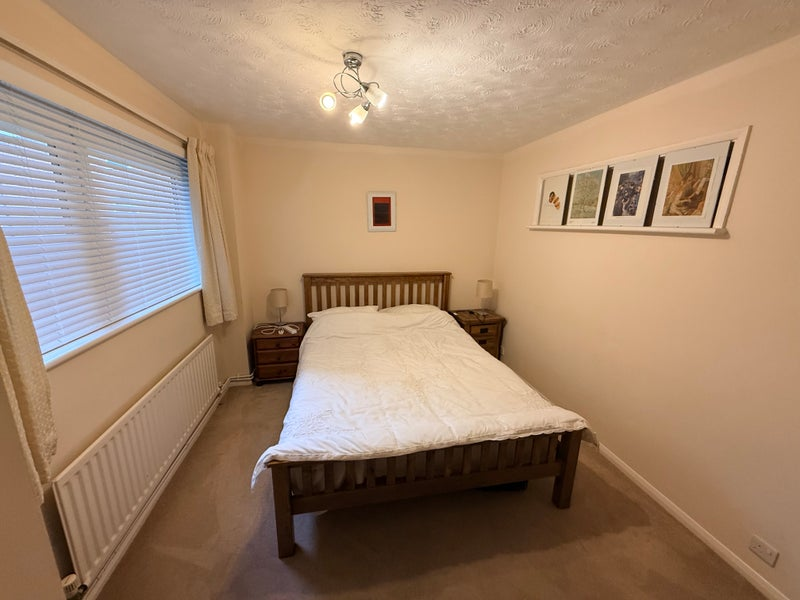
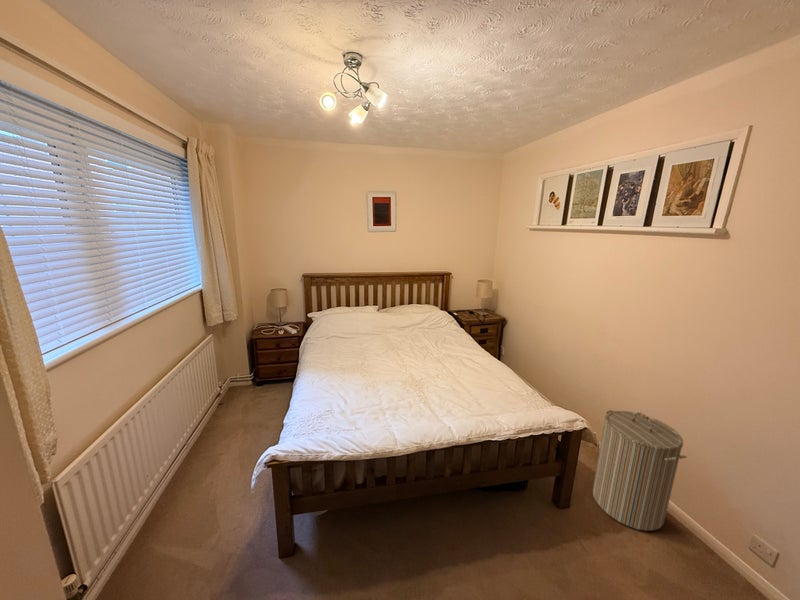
+ laundry hamper [592,409,687,532]
